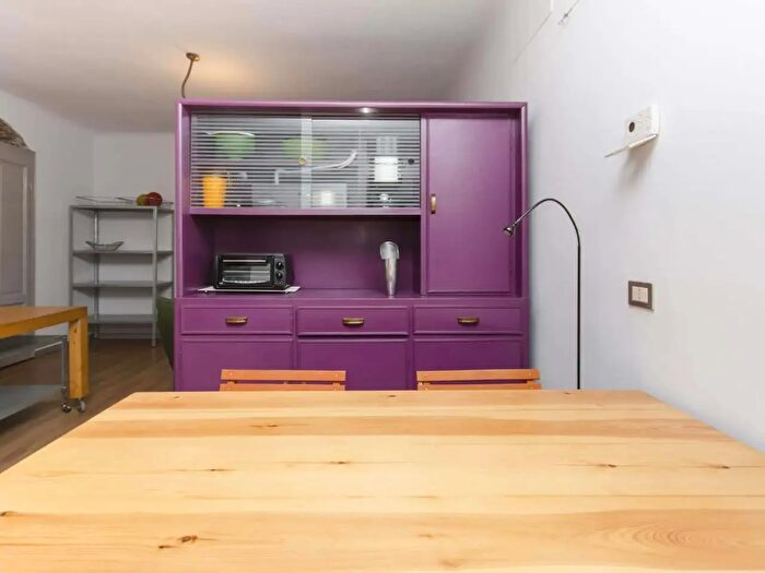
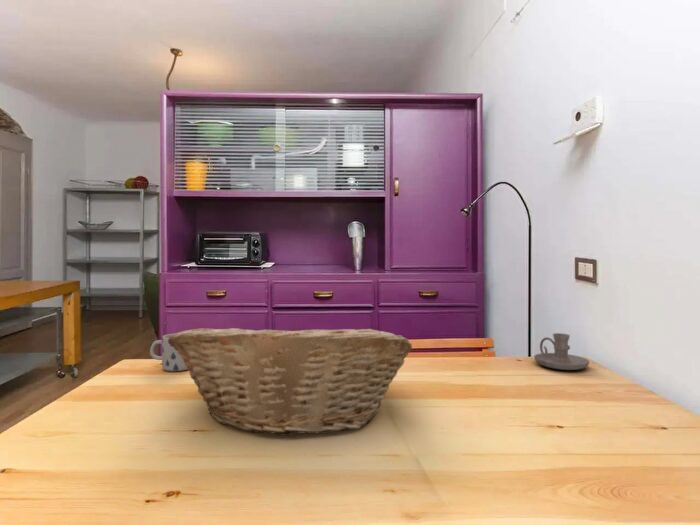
+ mug [149,332,188,372]
+ fruit basket [168,322,413,437]
+ candle holder [533,332,590,371]
